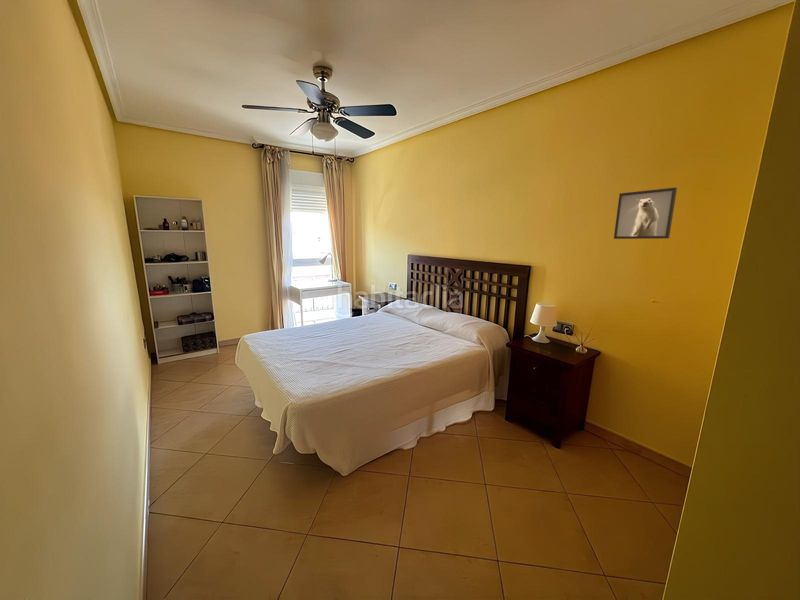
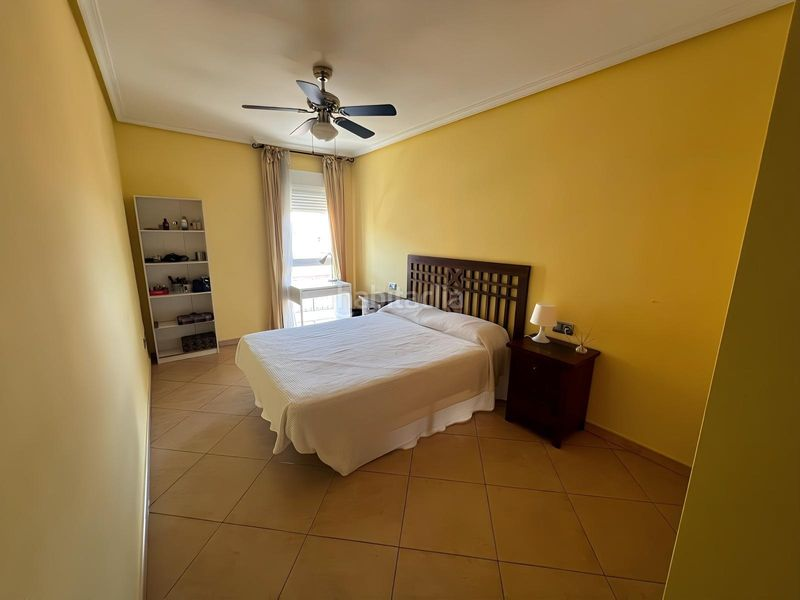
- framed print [613,187,678,240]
